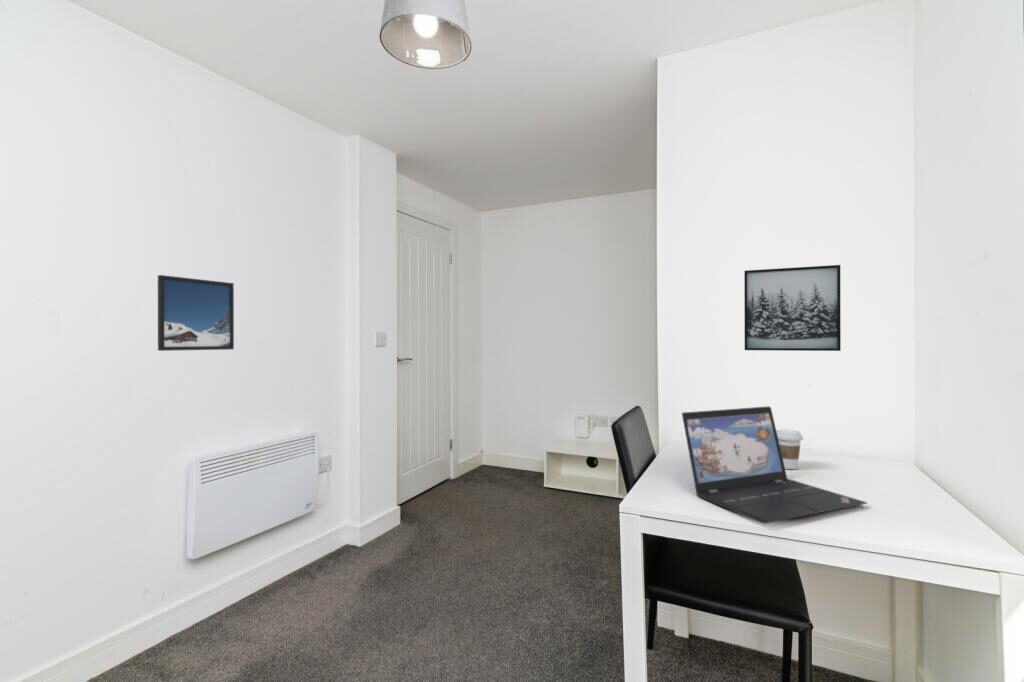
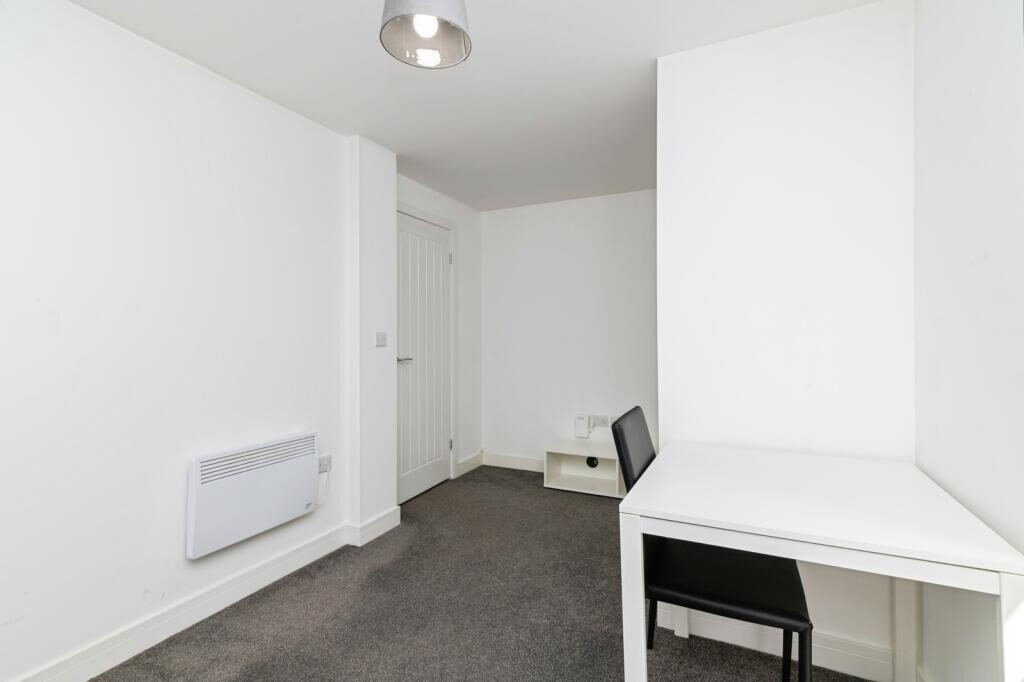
- coffee cup [776,429,804,470]
- wall art [743,264,842,352]
- laptop [681,405,868,525]
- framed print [157,274,235,352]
